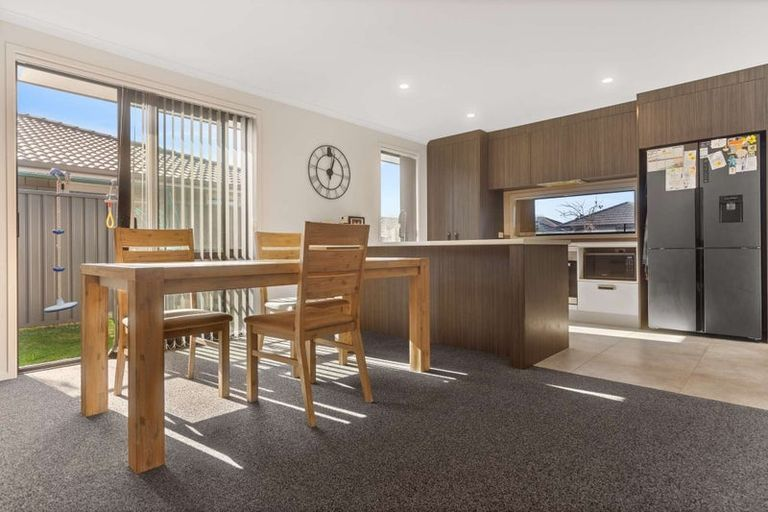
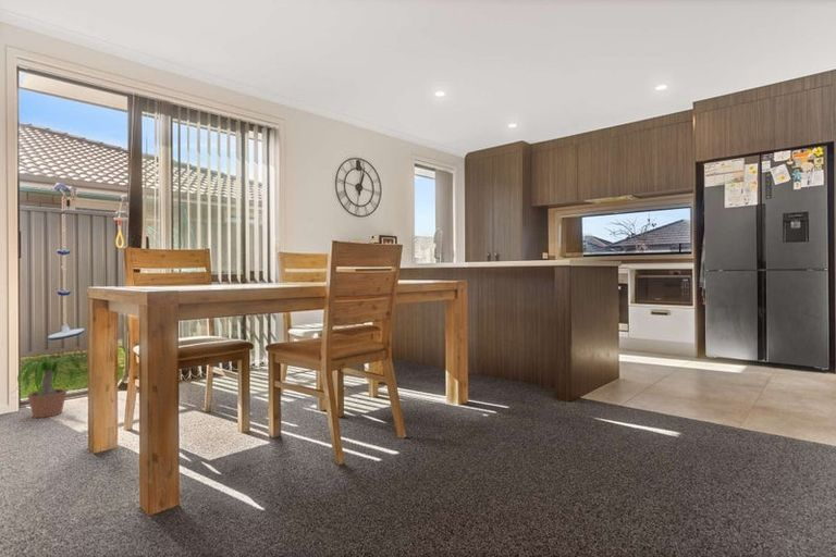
+ potted plant [9,355,84,419]
